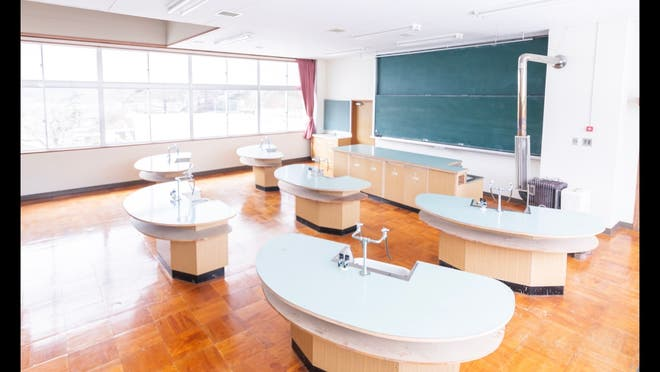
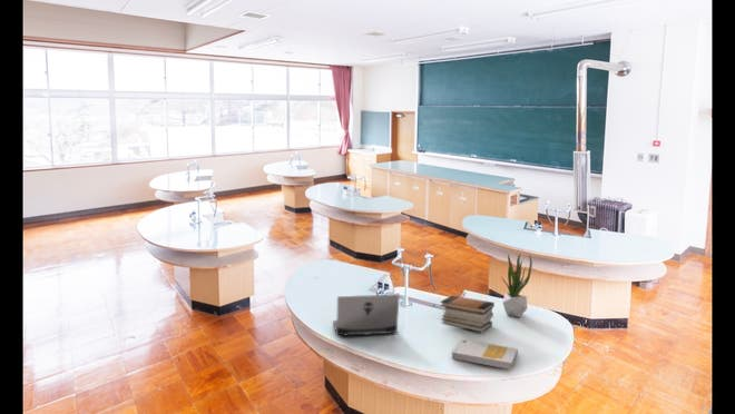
+ potted plant [500,253,533,318]
+ book stack [439,295,496,333]
+ book [451,338,519,371]
+ laptop computer [332,293,401,337]
